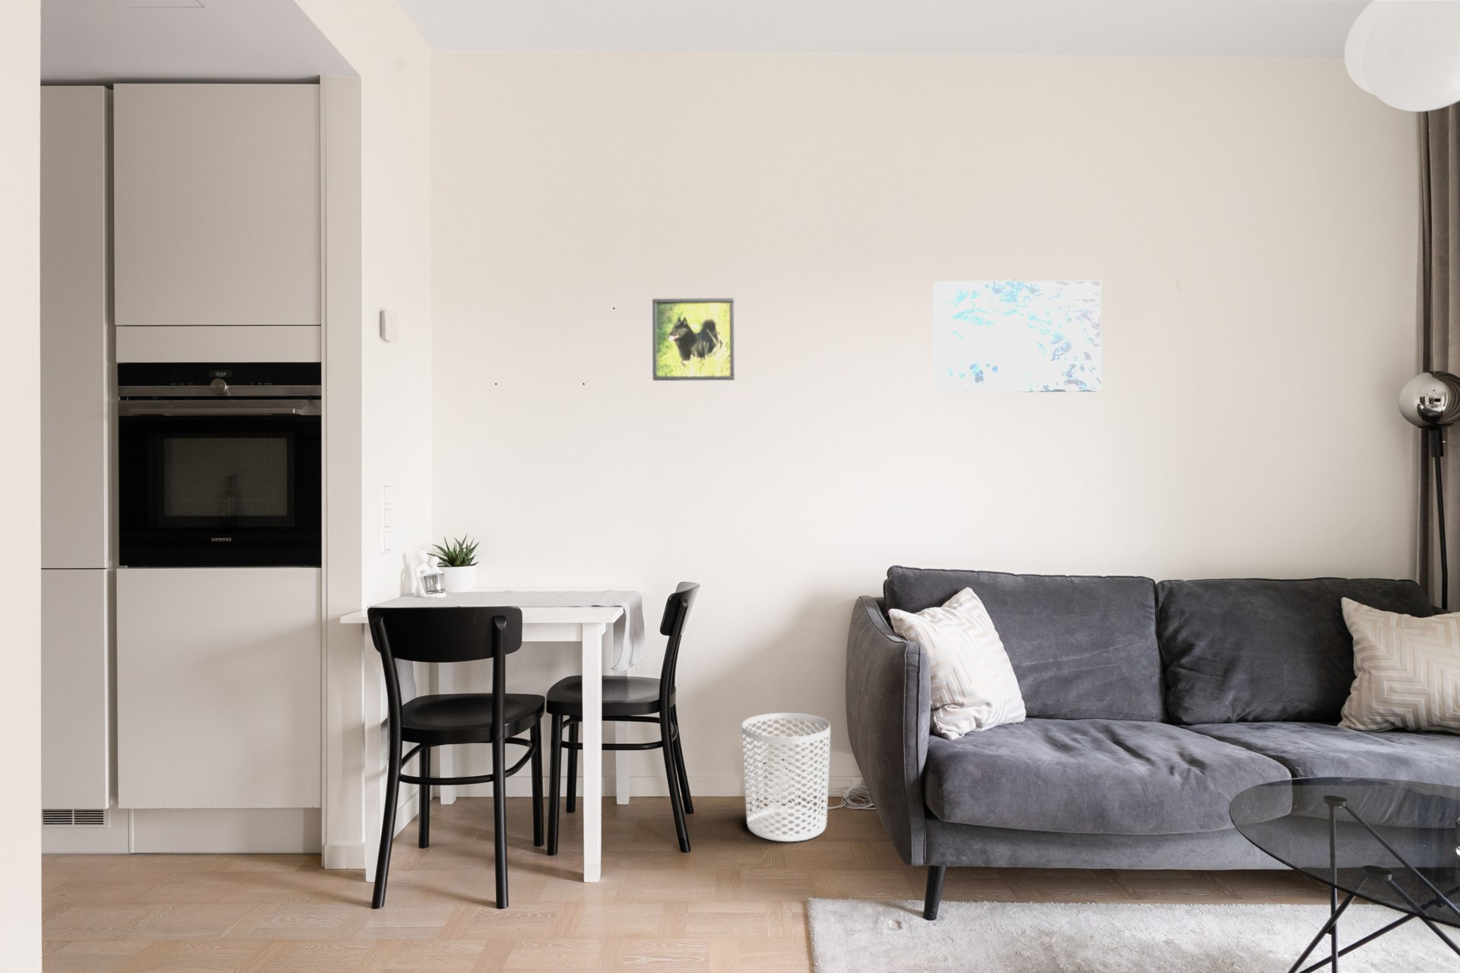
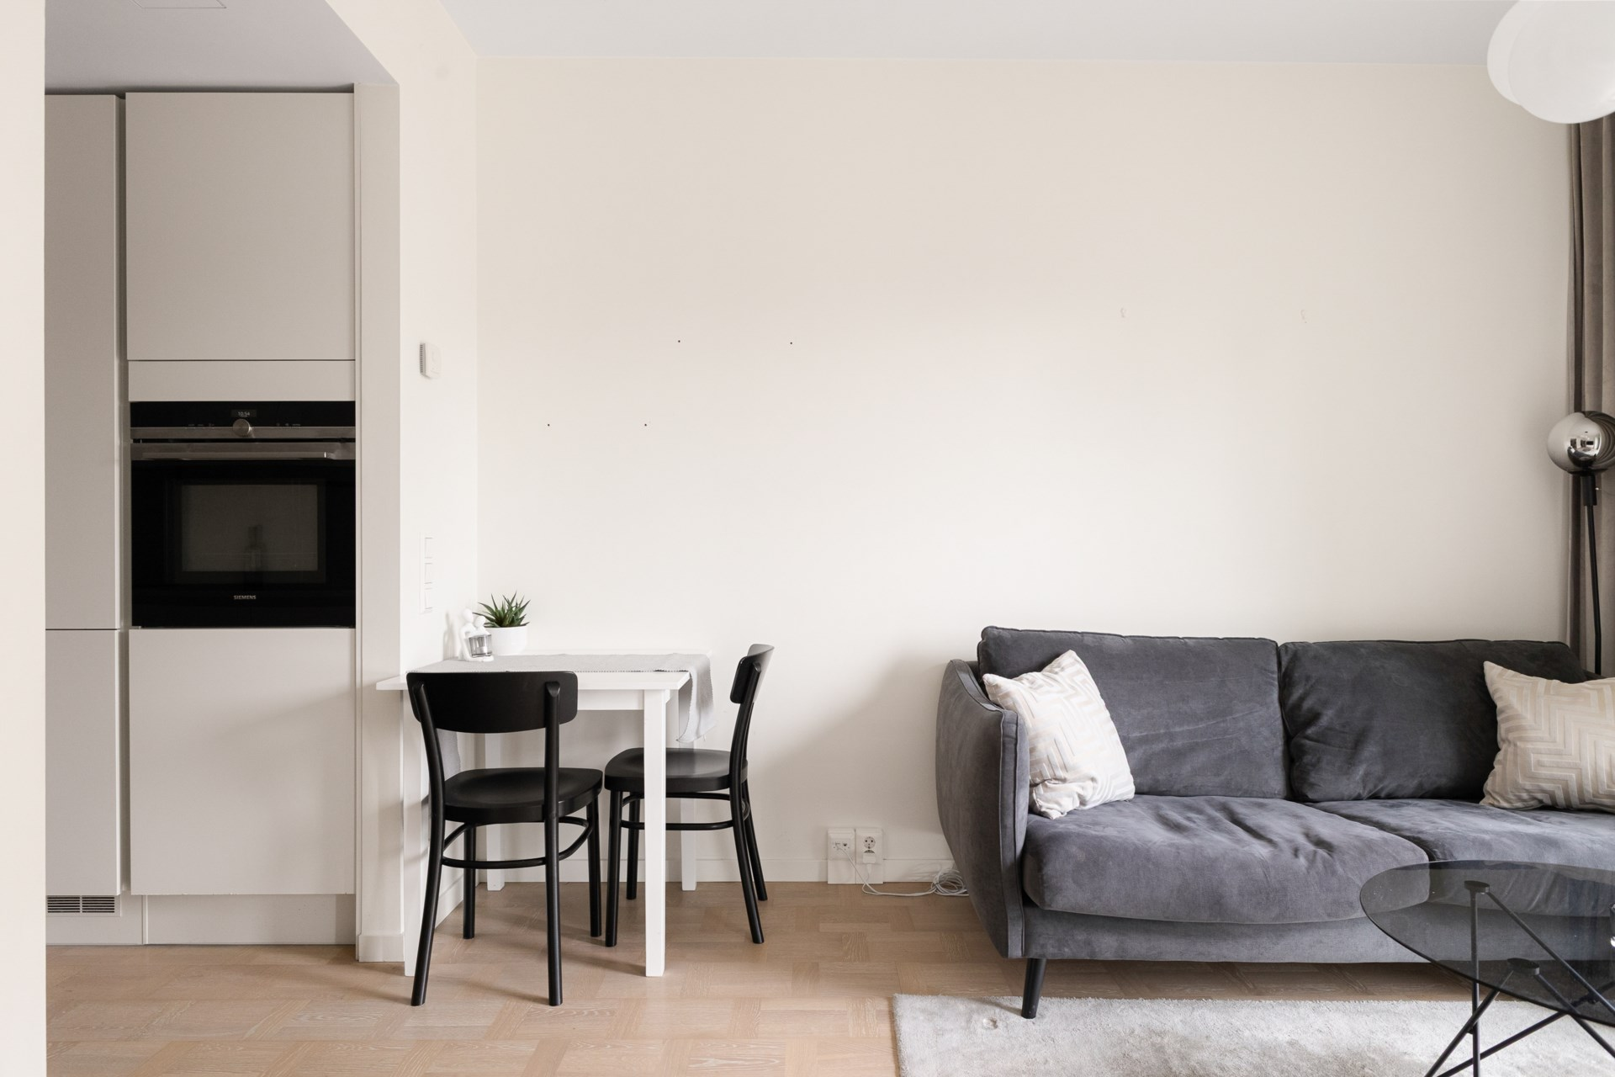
- wall art [932,280,1102,393]
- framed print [652,298,735,381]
- waste bin [741,712,831,843]
